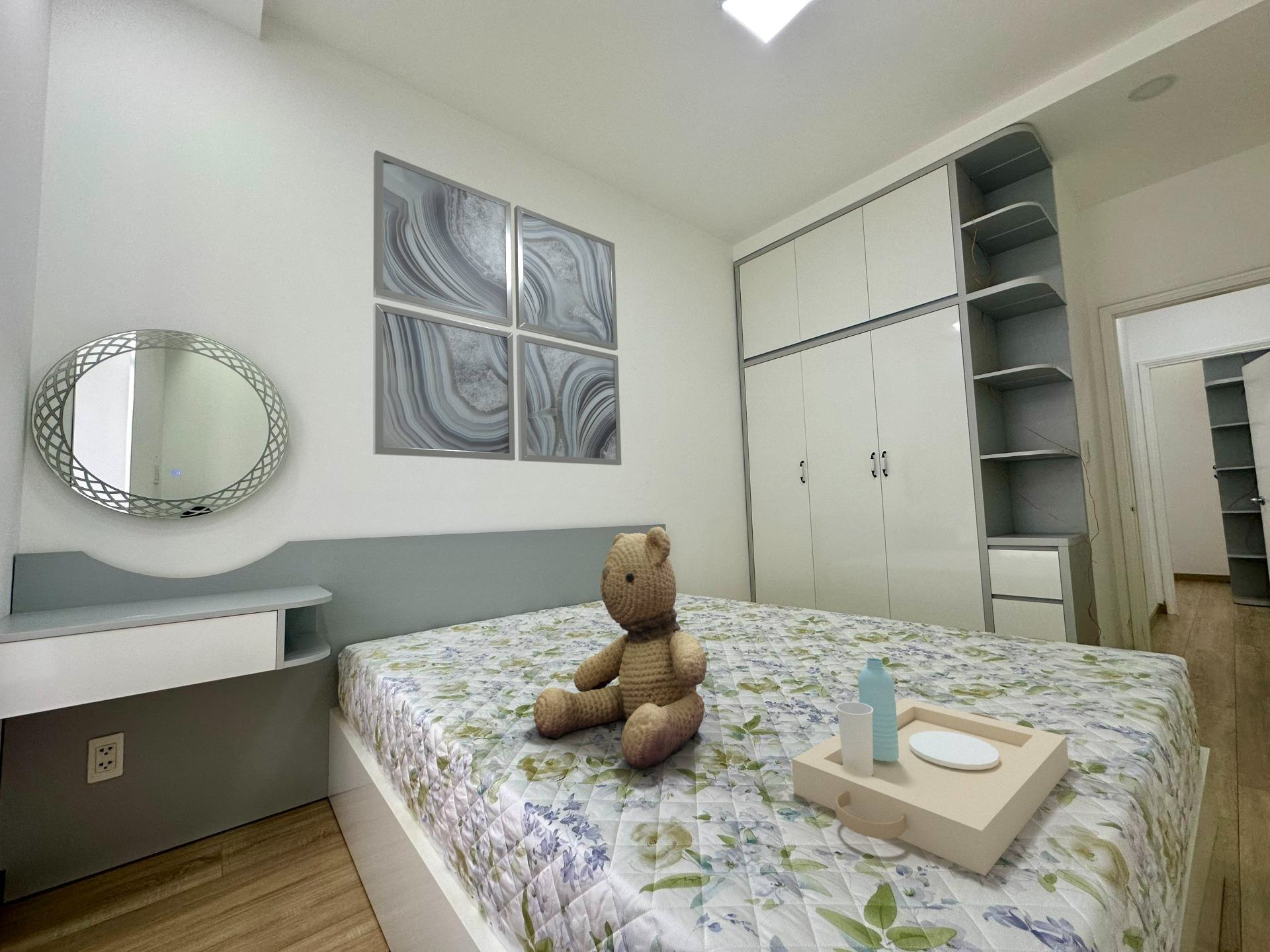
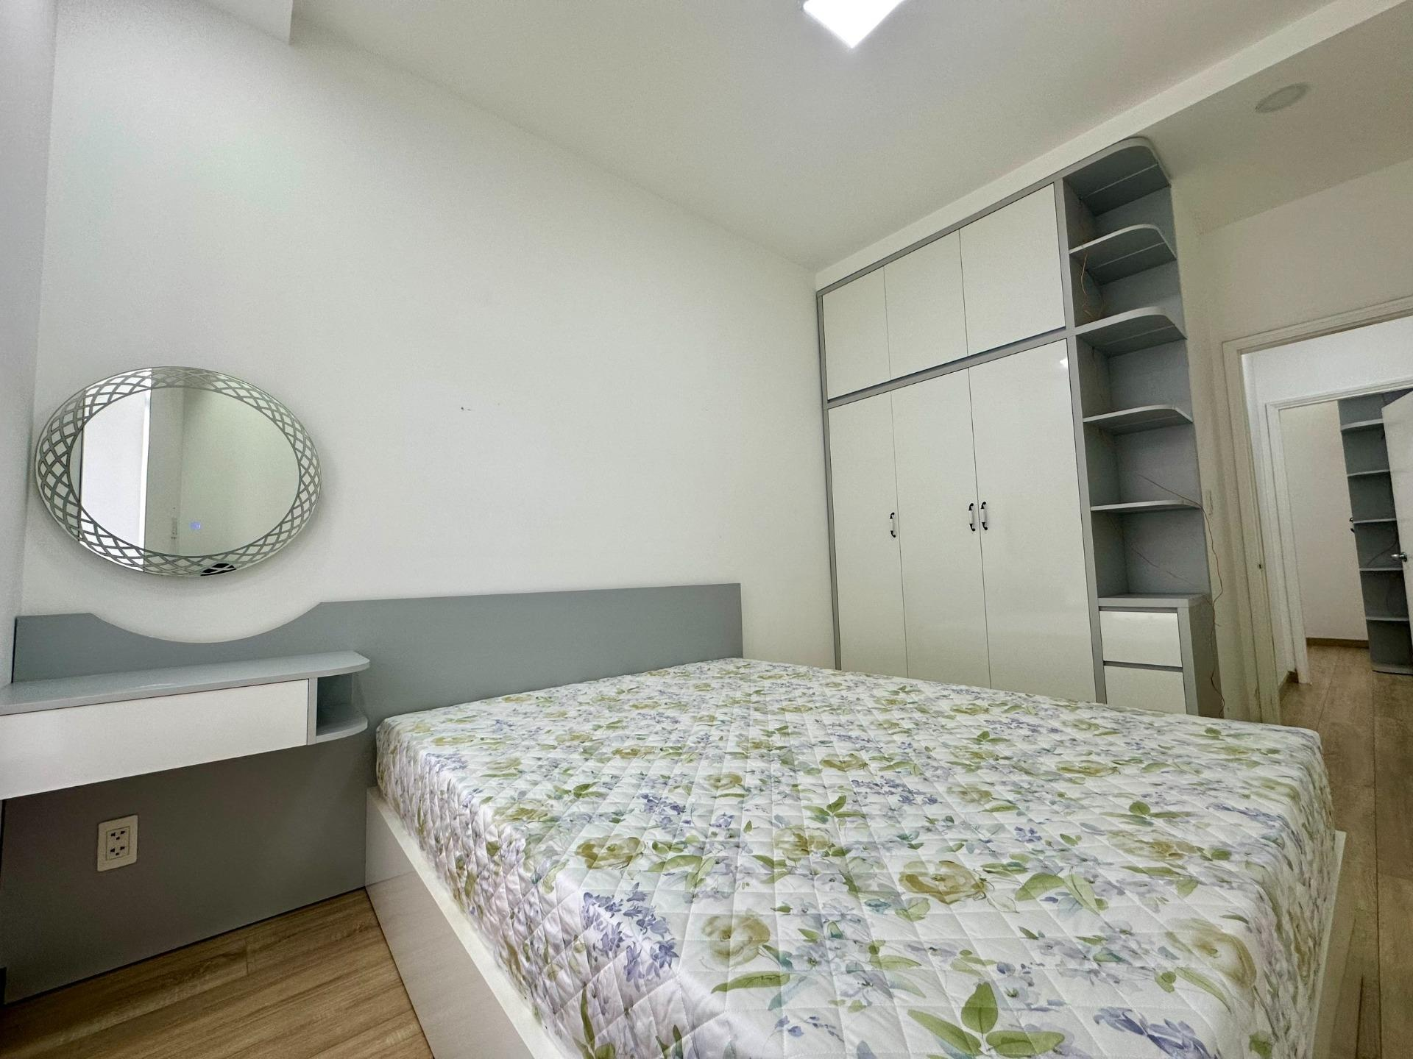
- wall art [372,149,622,466]
- teddy bear [532,526,708,770]
- serving tray [791,658,1070,877]
